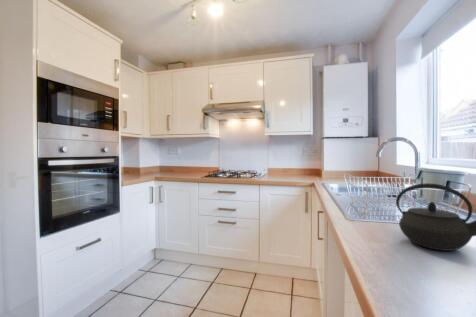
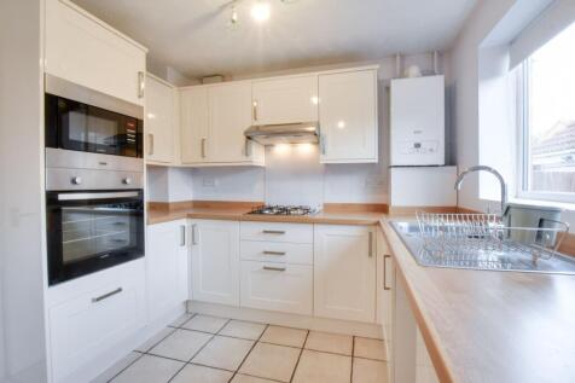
- kettle [395,182,476,252]
